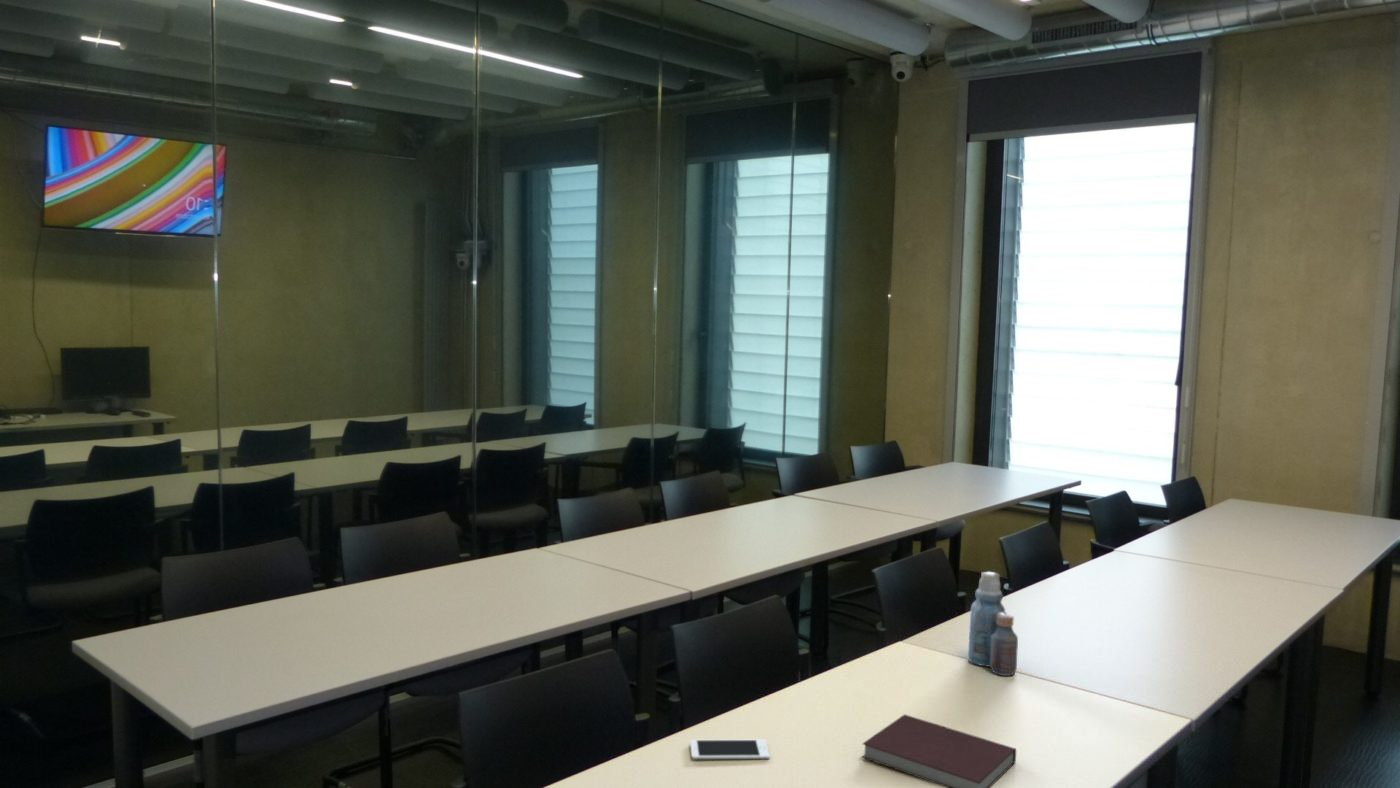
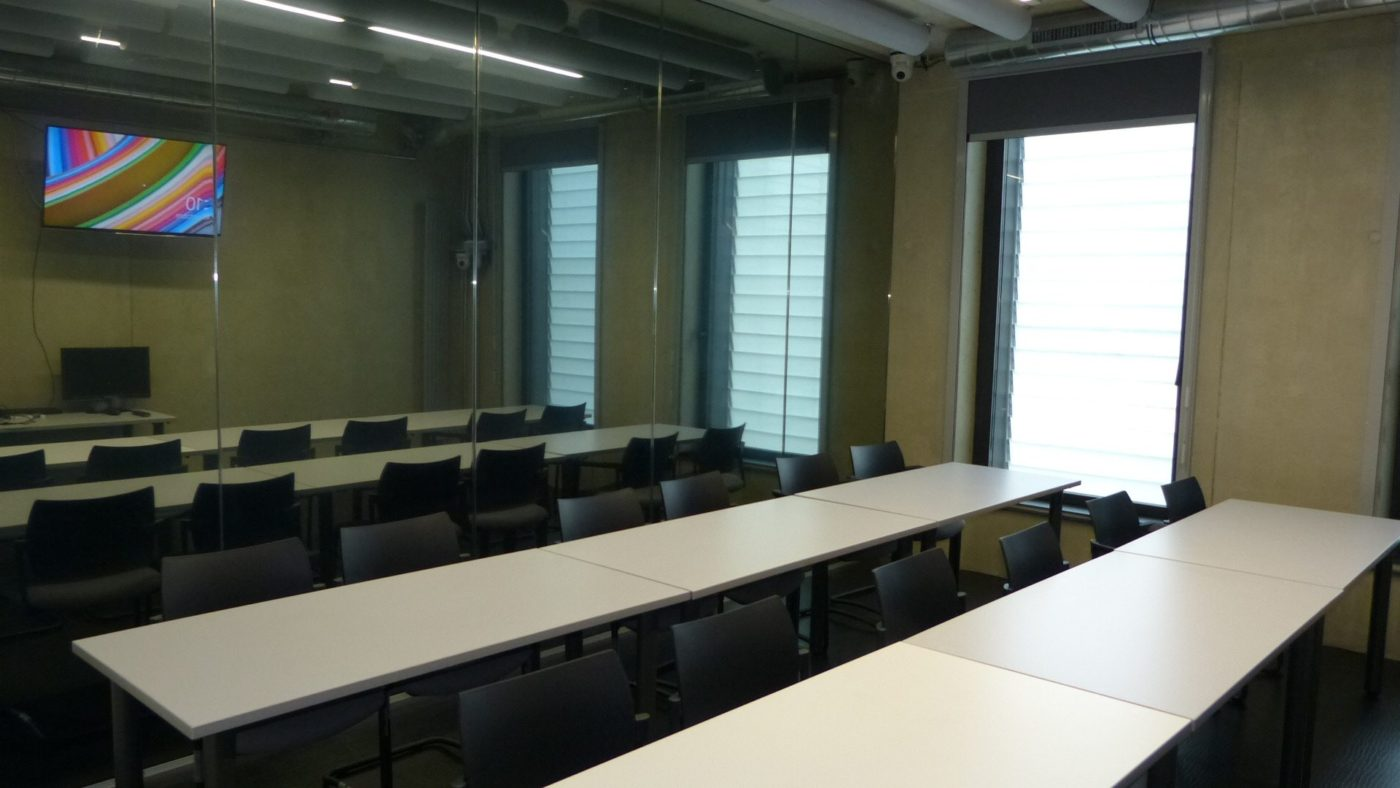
- notebook [861,713,1017,788]
- bottle [967,571,1019,677]
- cell phone [689,739,771,760]
